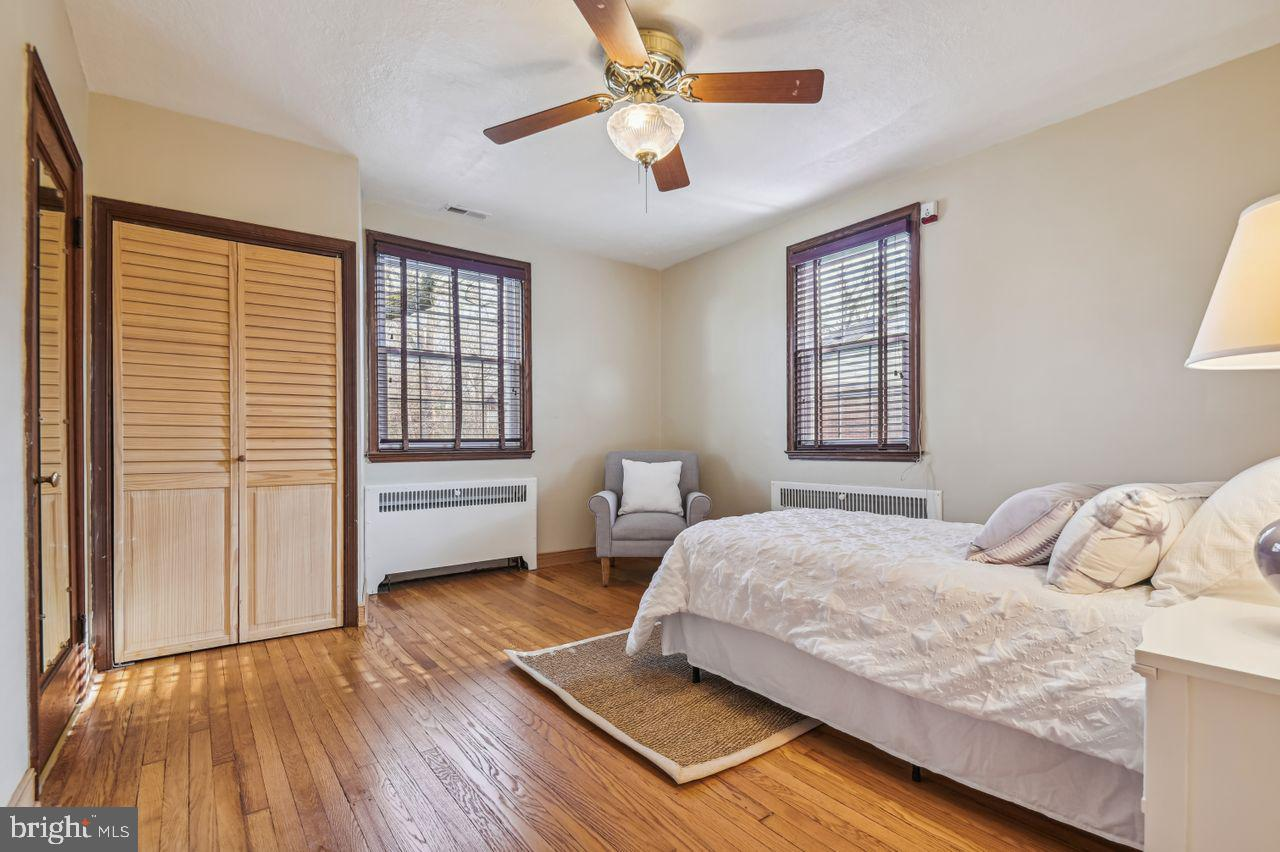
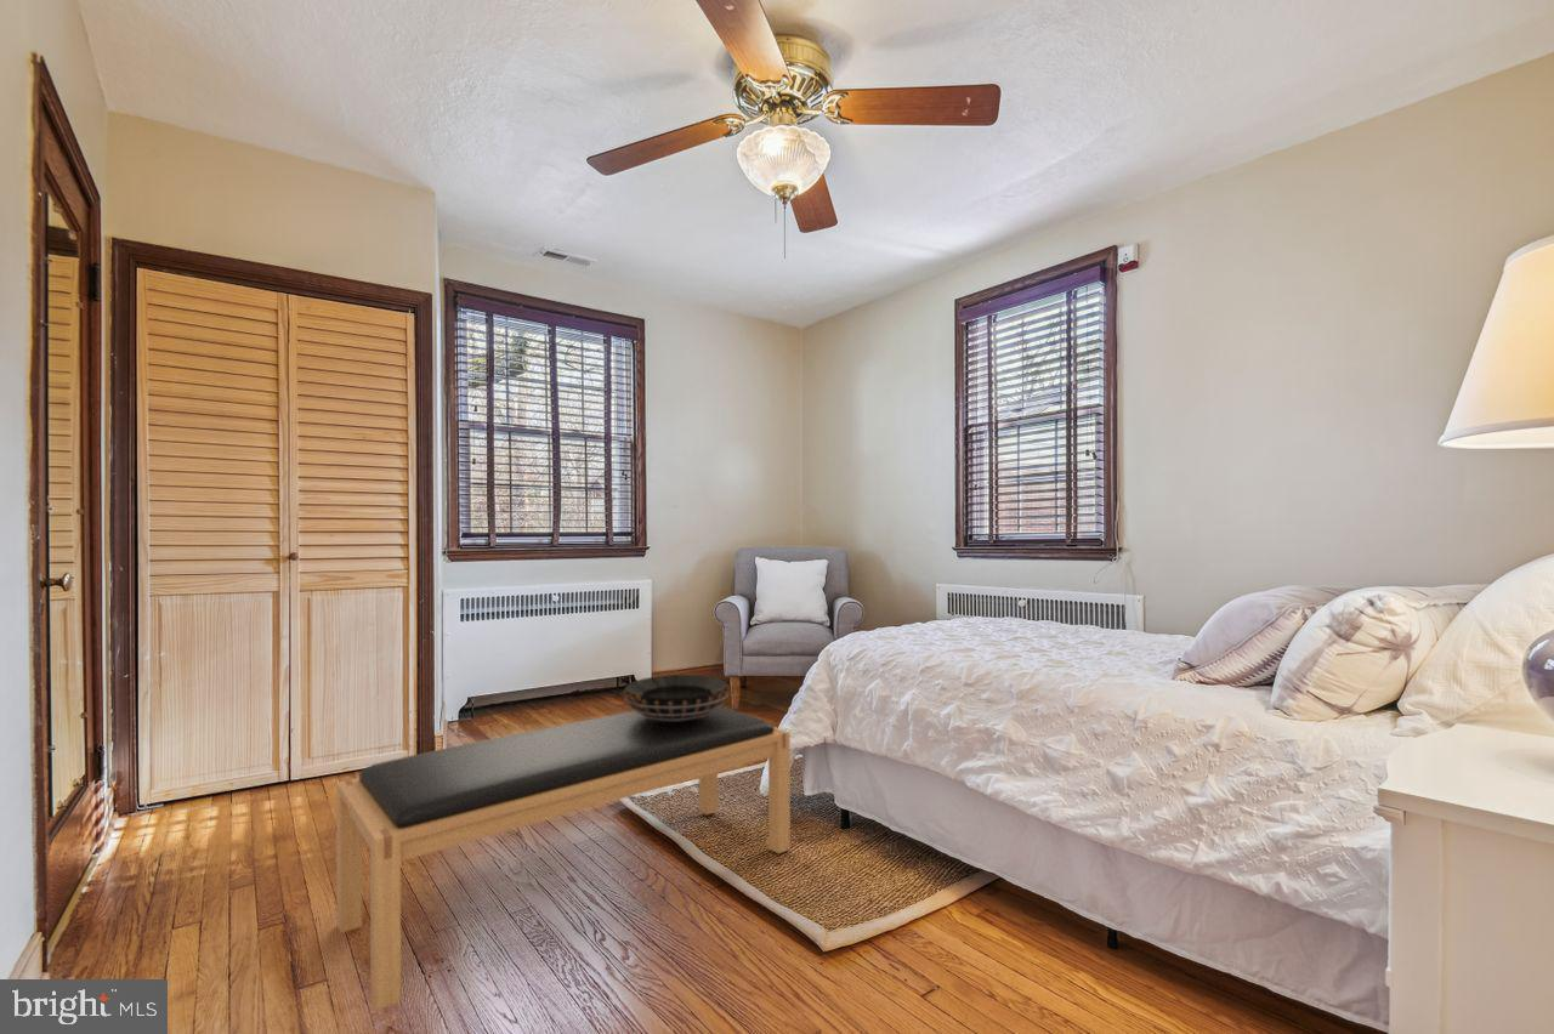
+ decorative bowl [622,674,731,721]
+ bench [335,705,792,1012]
